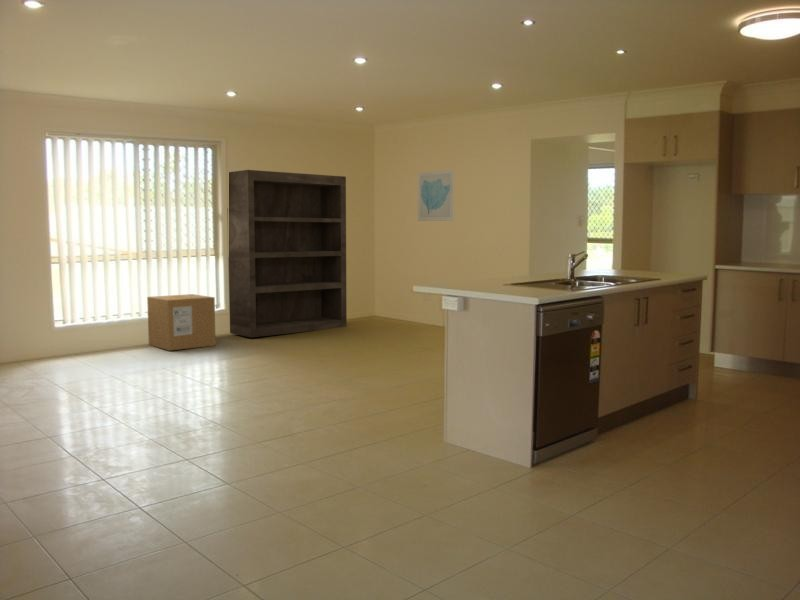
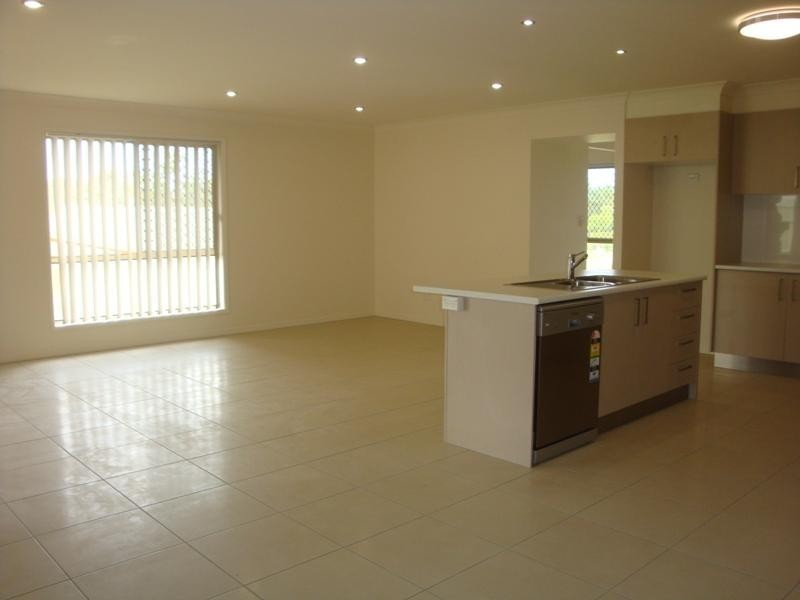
- bookshelf [228,169,348,338]
- cardboard box [146,293,217,352]
- wall art [417,169,455,222]
